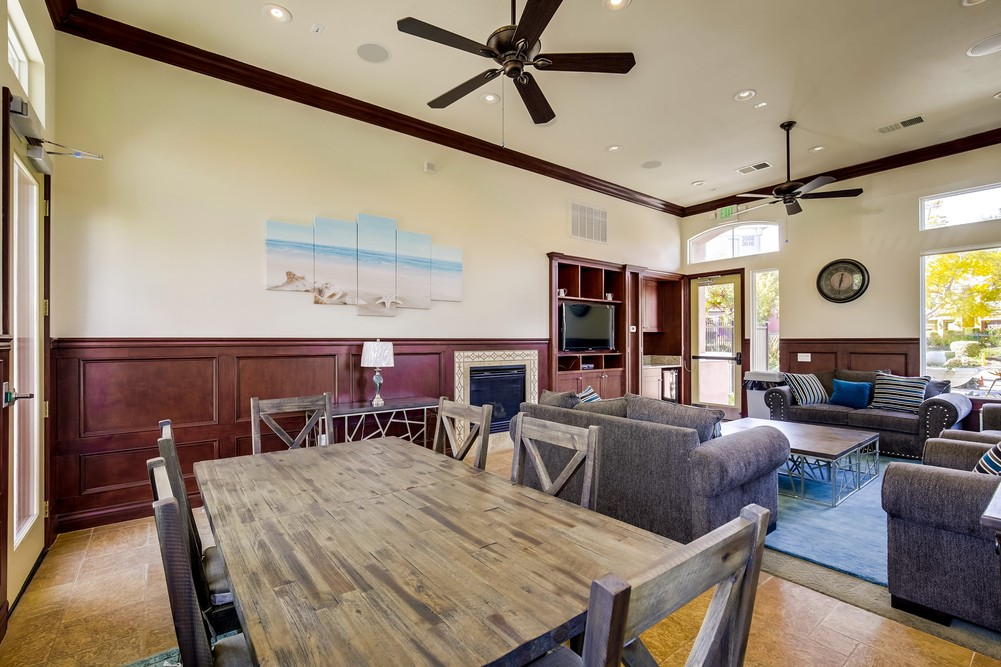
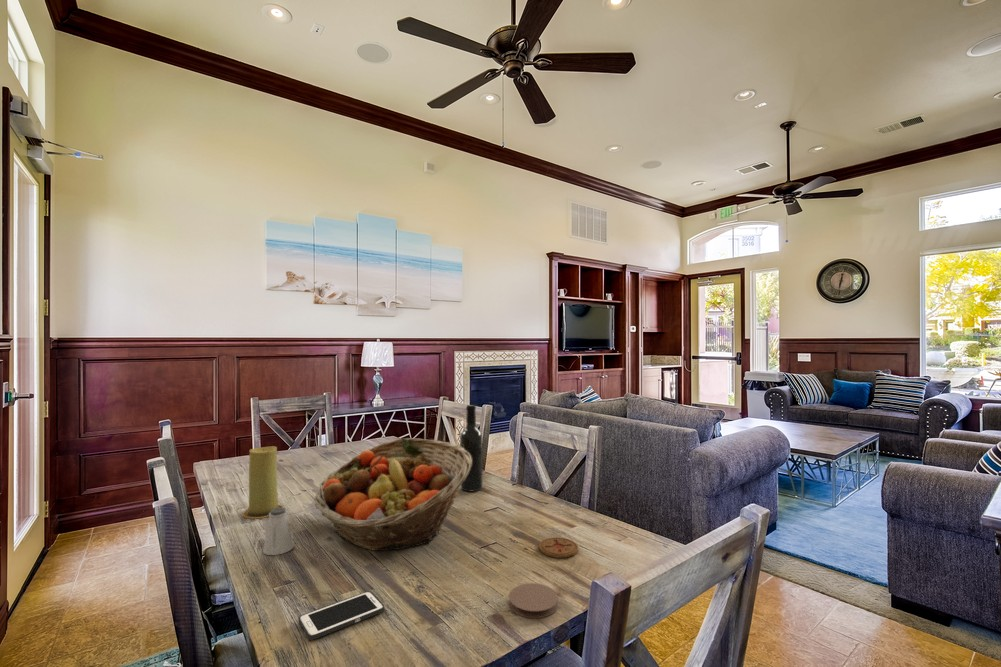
+ coaster [538,537,579,559]
+ cell phone [298,590,386,641]
+ wine bottle [459,404,484,492]
+ coaster [508,582,559,619]
+ candle [241,445,284,520]
+ saltshaker [262,507,294,556]
+ fruit basket [313,437,472,552]
